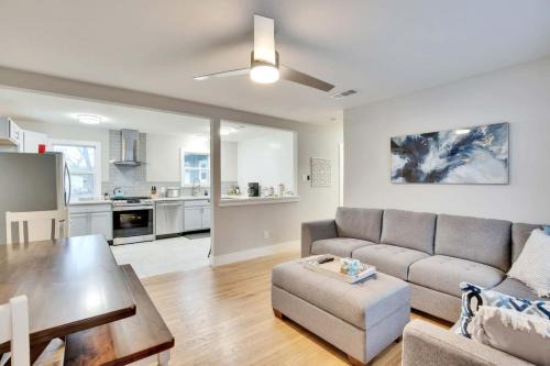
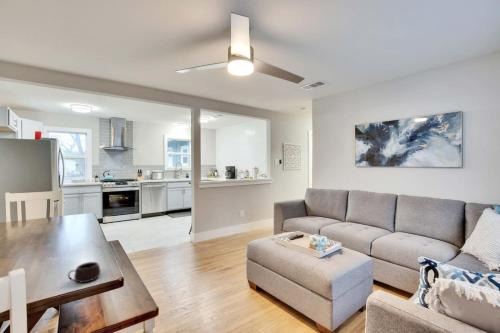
+ mug [67,261,102,284]
